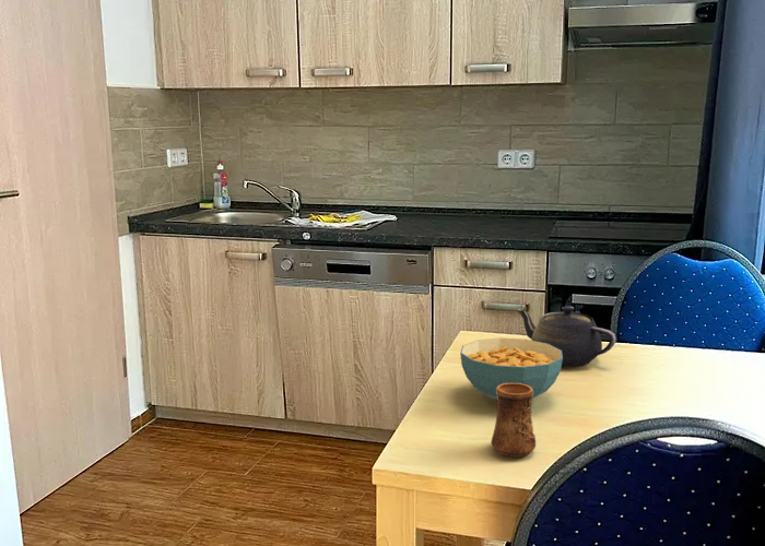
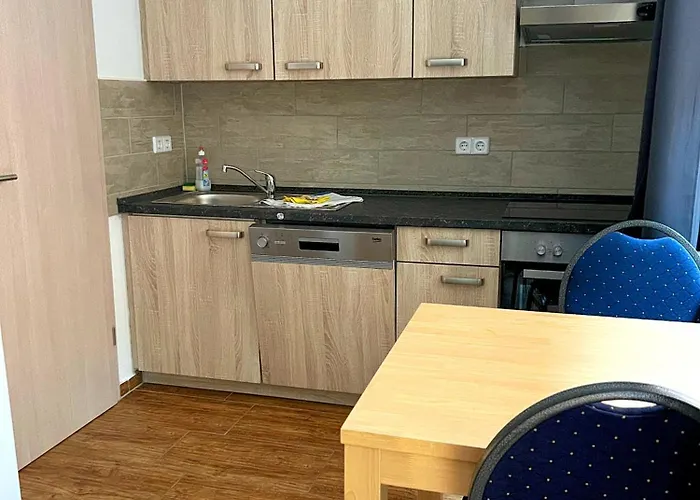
- cup [490,383,537,459]
- teapot [516,305,617,367]
- cereal bowl [459,337,563,402]
